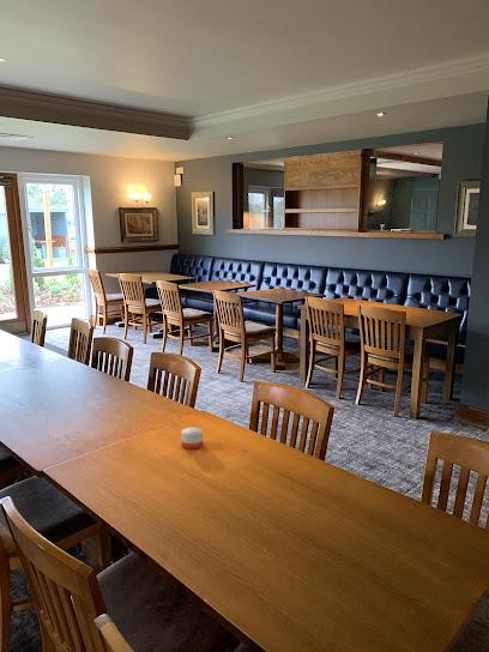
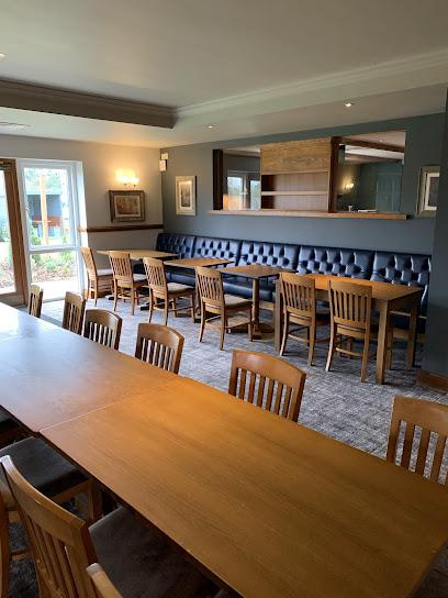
- candle [181,427,204,451]
